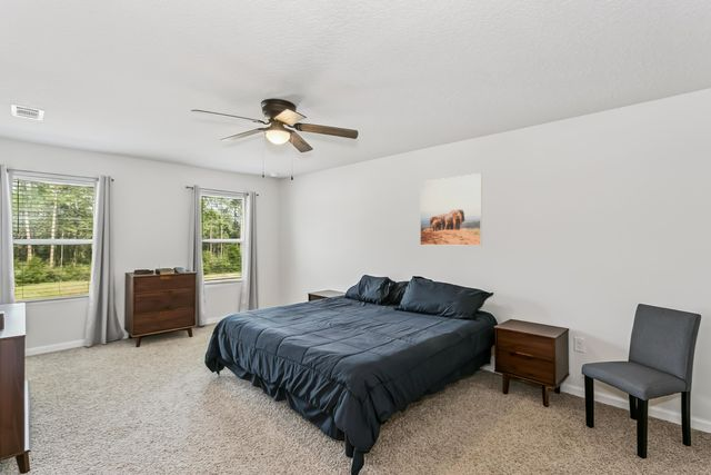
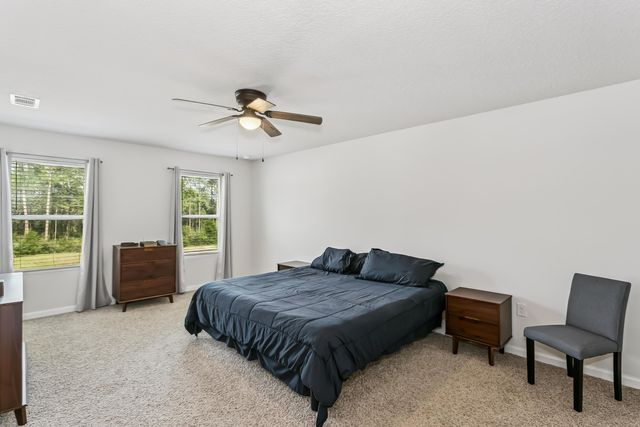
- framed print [419,172,483,247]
